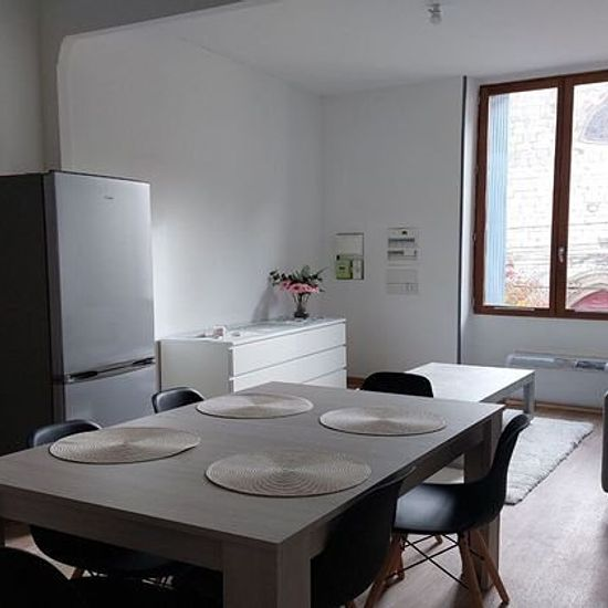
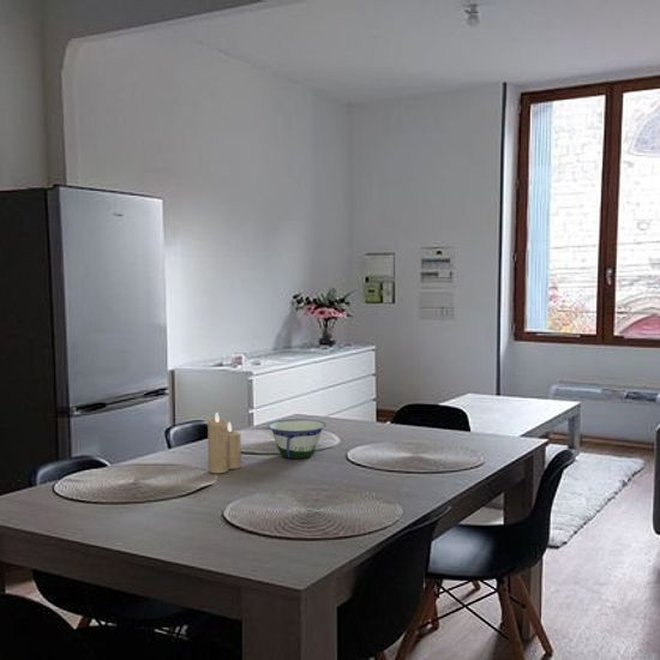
+ bowl [266,418,328,460]
+ candle [206,412,242,474]
